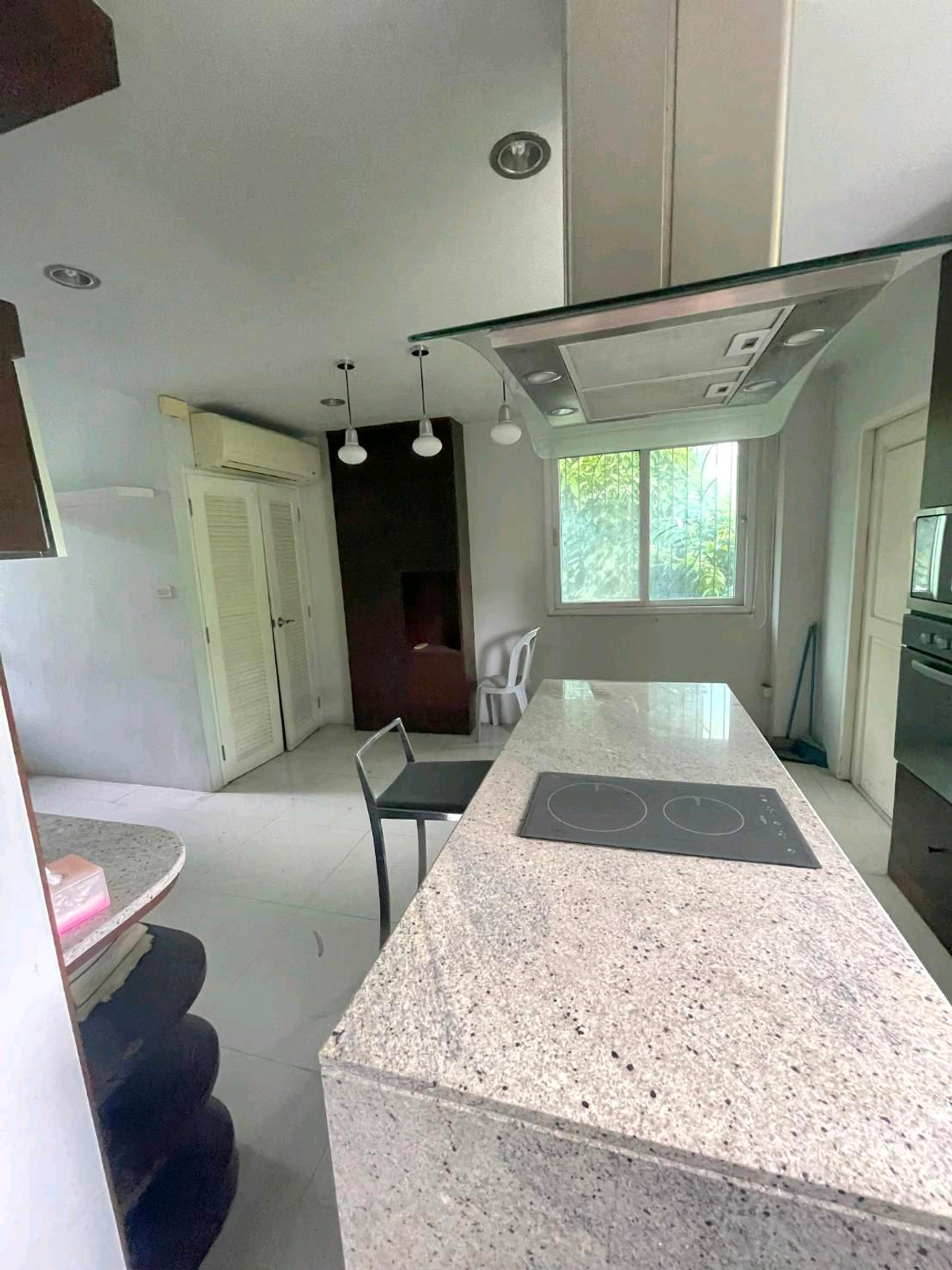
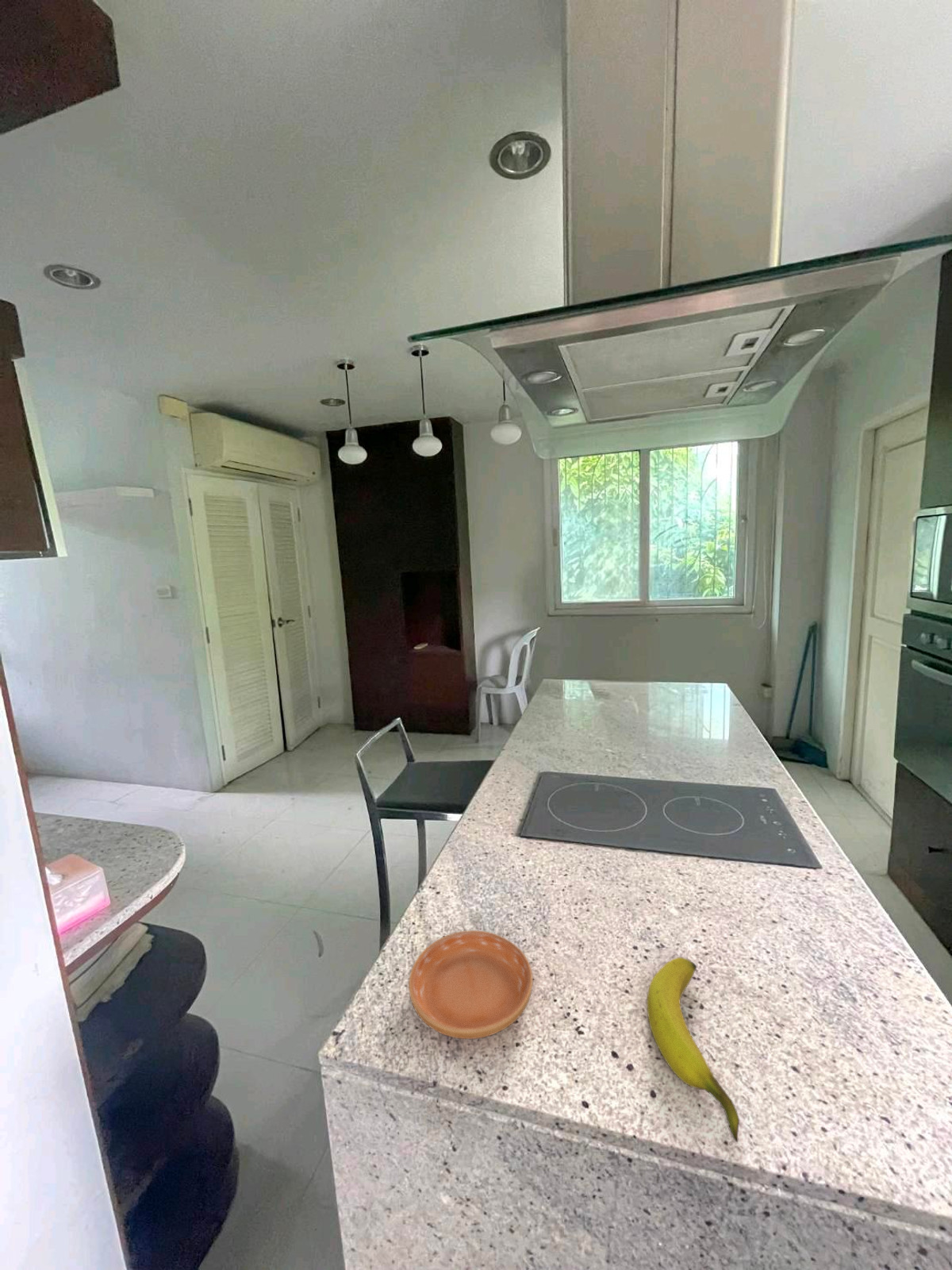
+ saucer [408,929,534,1040]
+ banana [646,956,740,1143]
